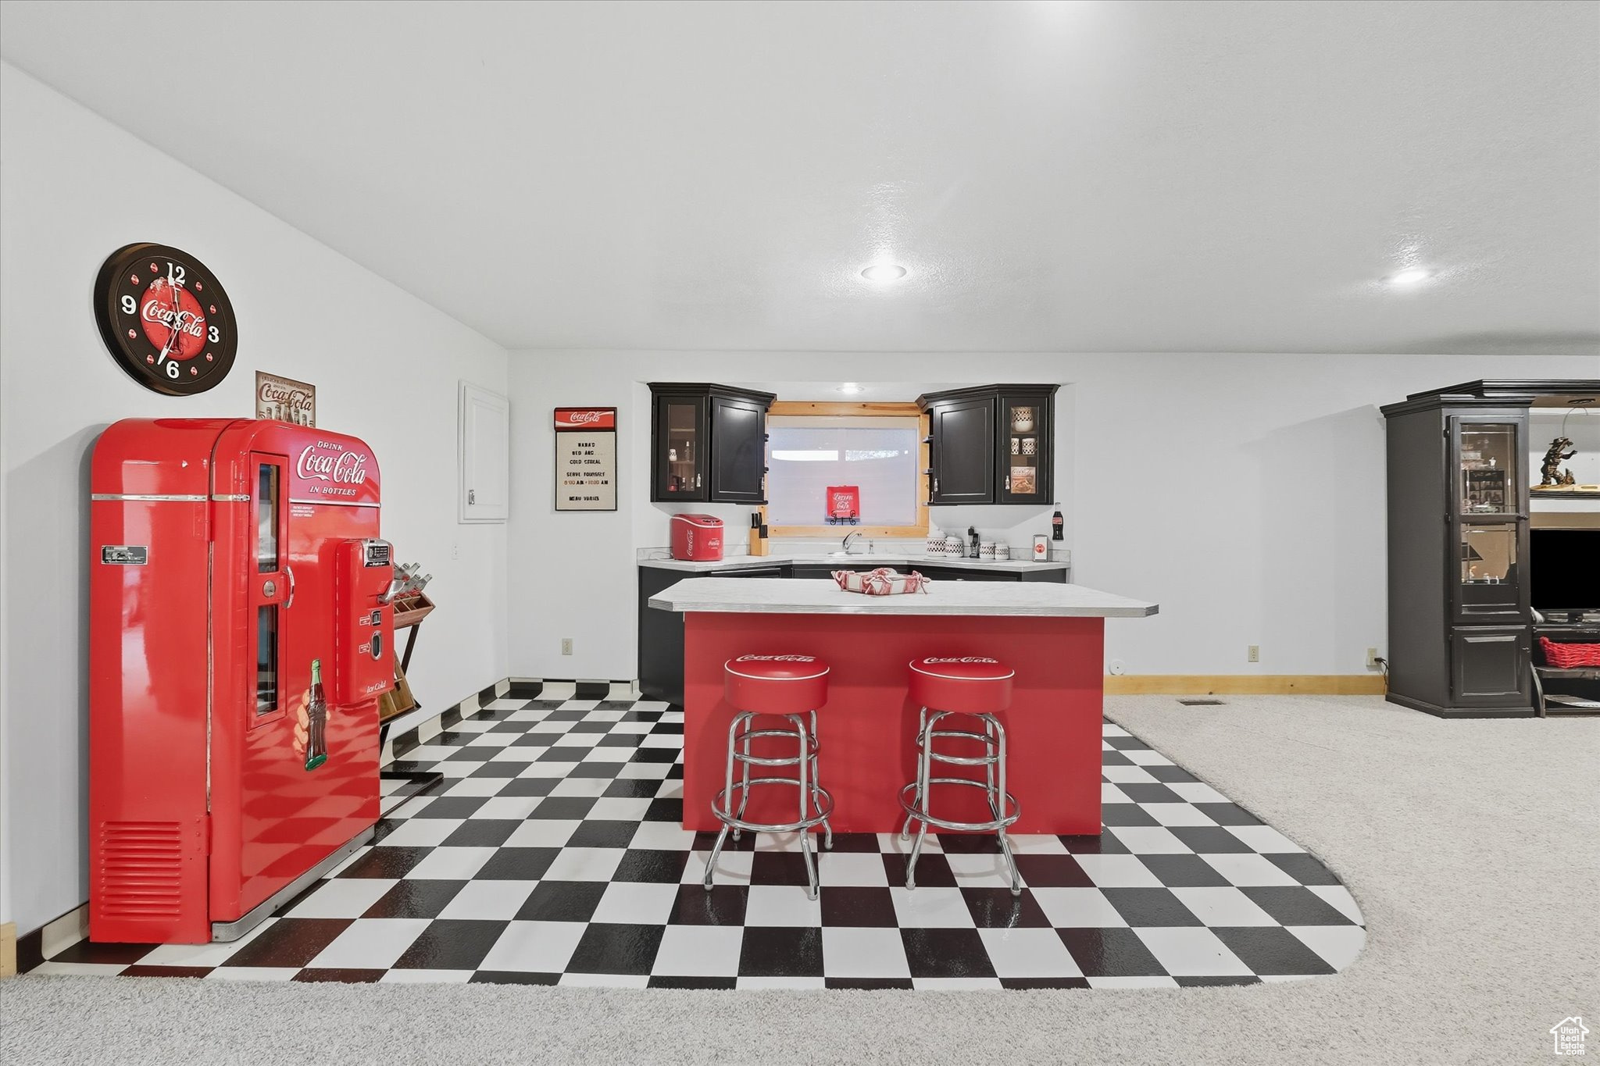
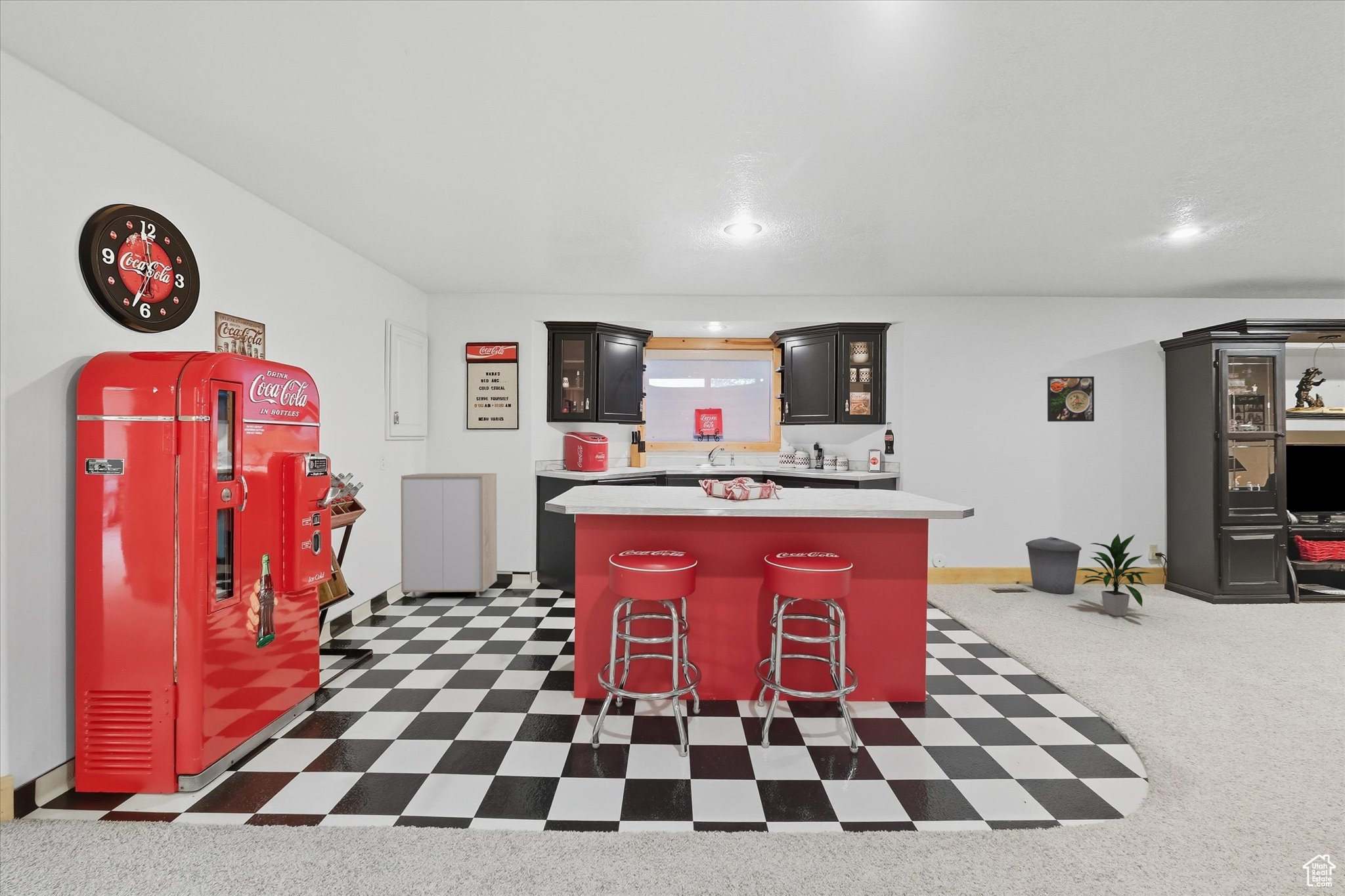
+ trash can [1025,536,1082,595]
+ indoor plant [1077,533,1153,616]
+ cabinet [400,473,498,598]
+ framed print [1047,376,1095,422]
